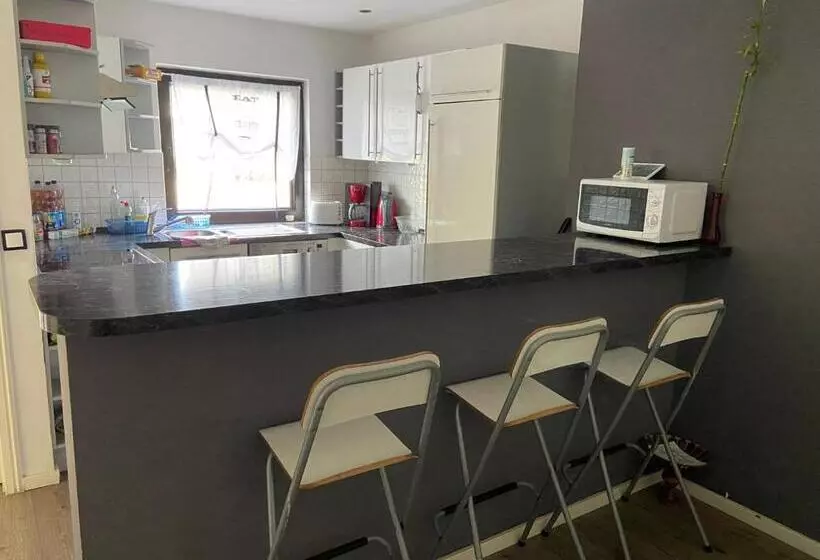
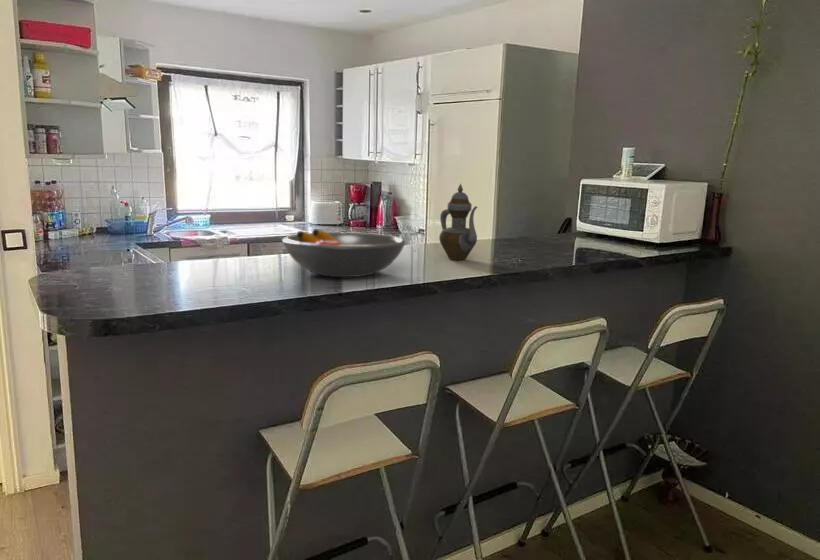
+ fruit bowl [281,228,407,278]
+ teapot [438,183,479,261]
